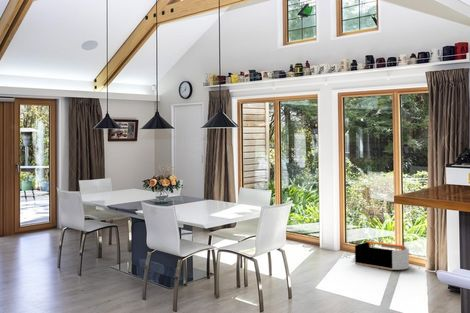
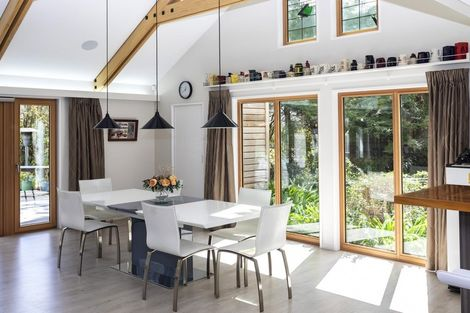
- storage bin [354,240,410,271]
